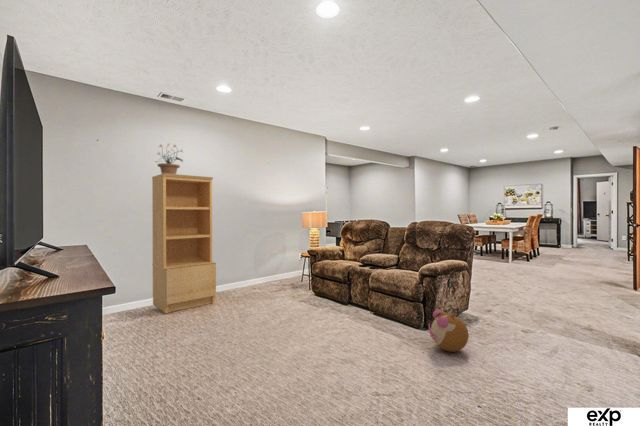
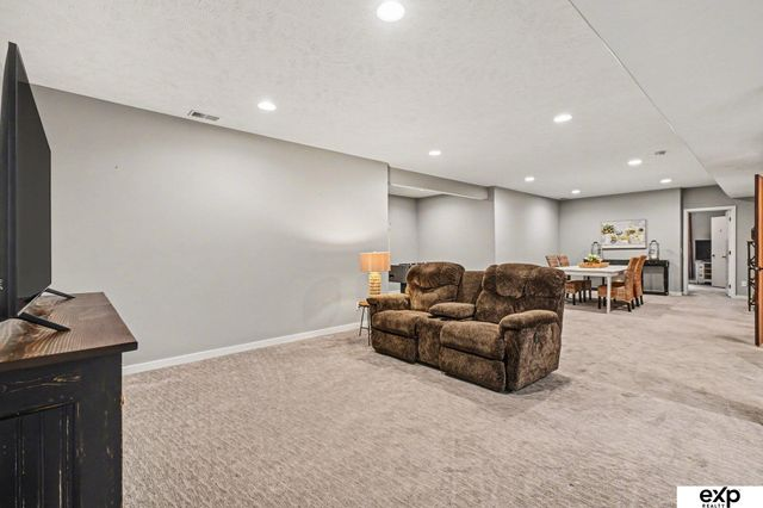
- plush toy [428,309,470,353]
- bookcase [151,173,217,315]
- potted plant [154,143,184,174]
